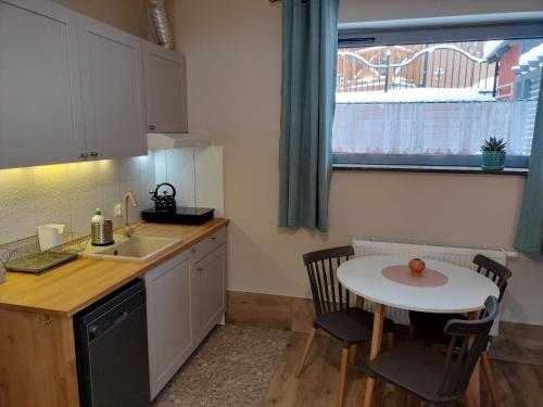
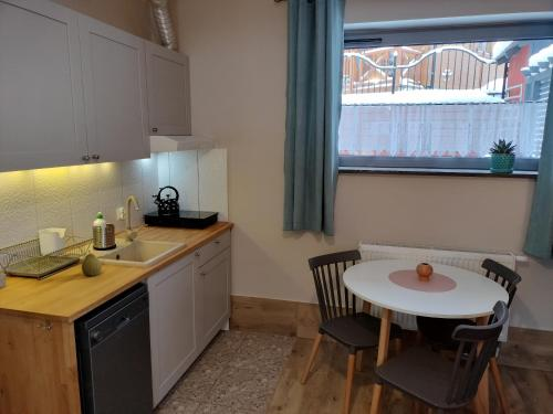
+ fruit [81,248,103,277]
